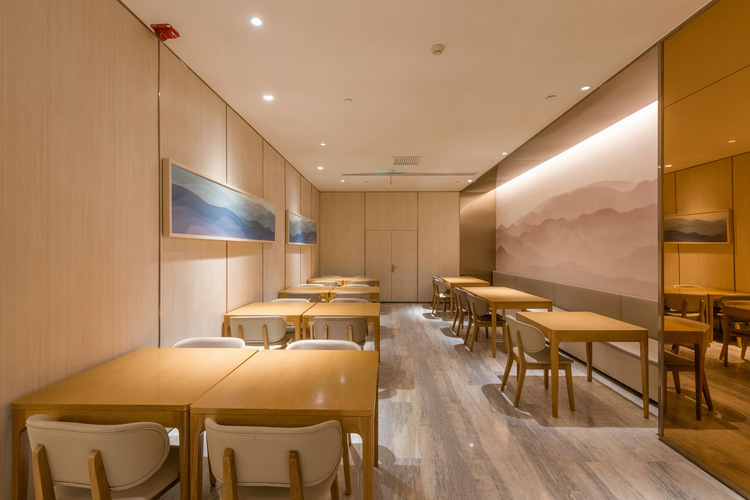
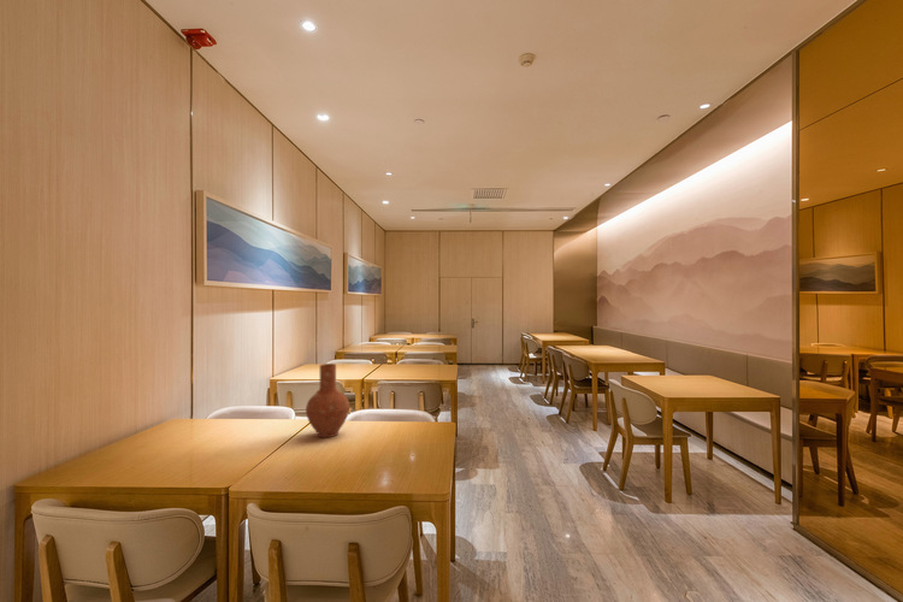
+ vase [305,362,350,438]
